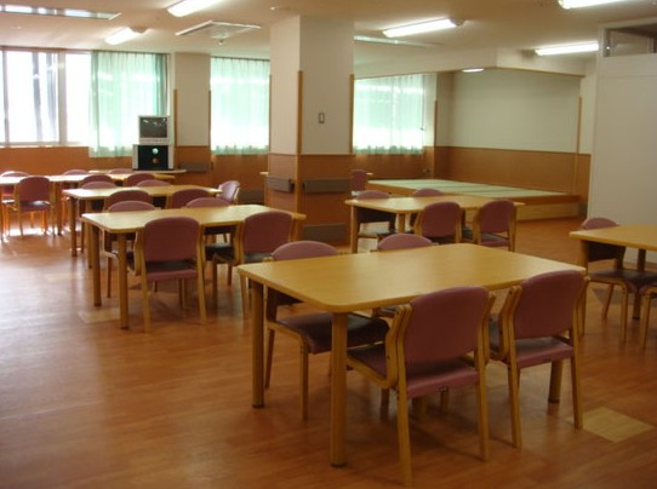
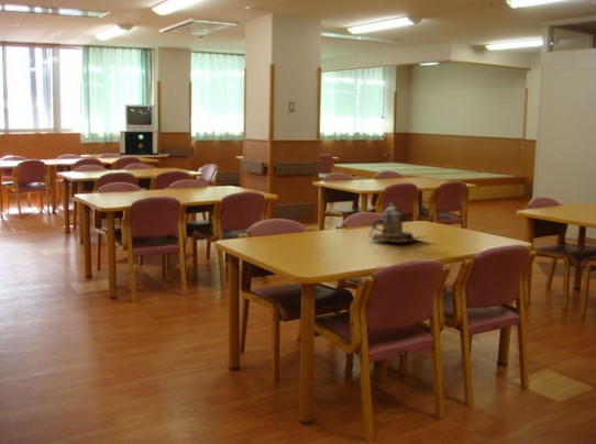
+ teapot [367,202,428,244]
